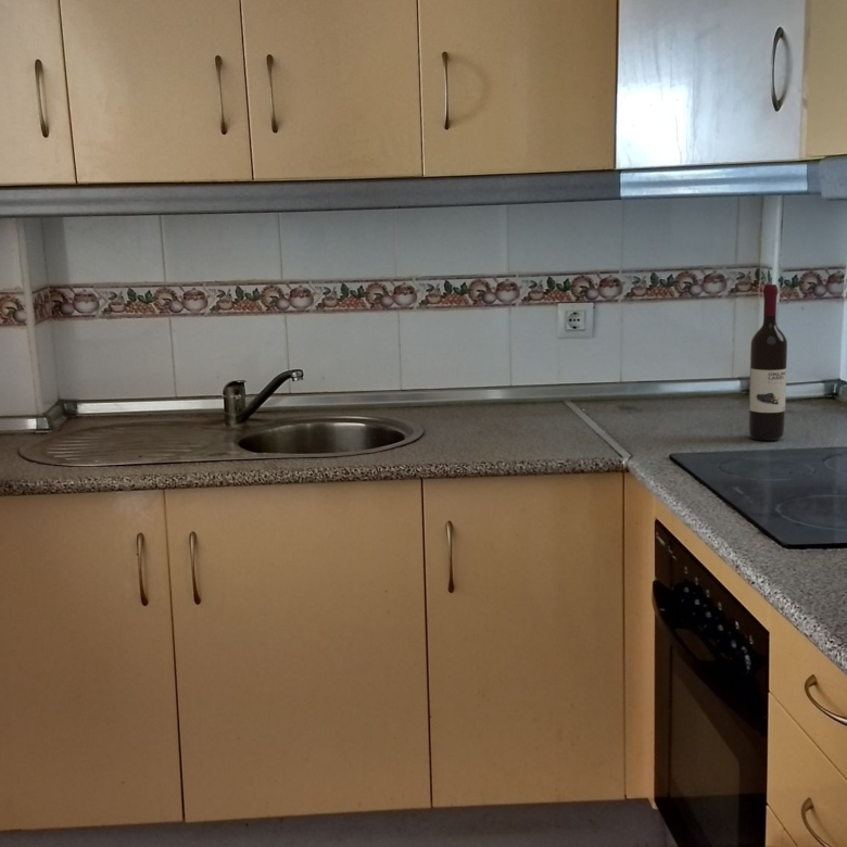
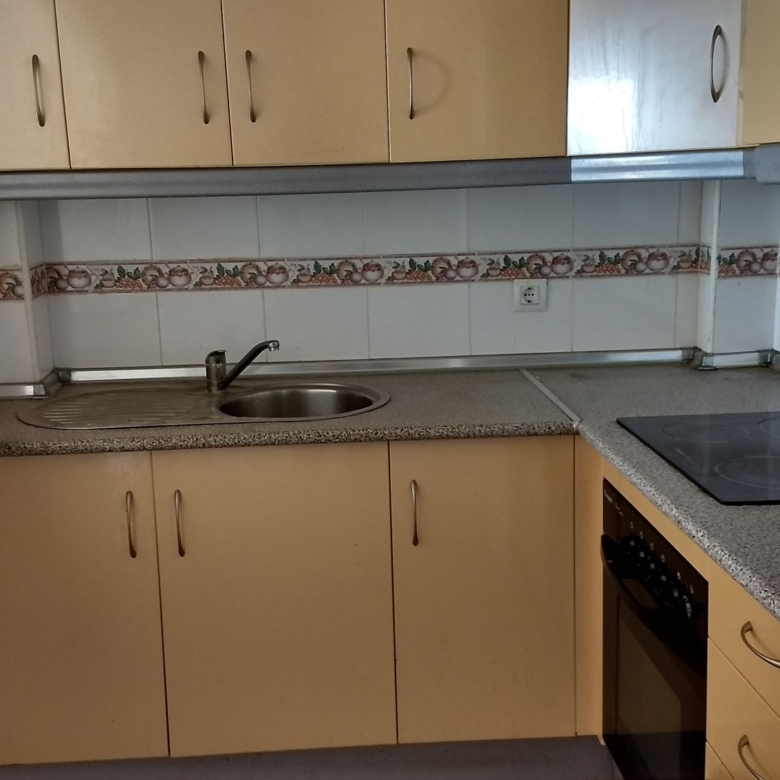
- wine bottle [748,283,788,442]
